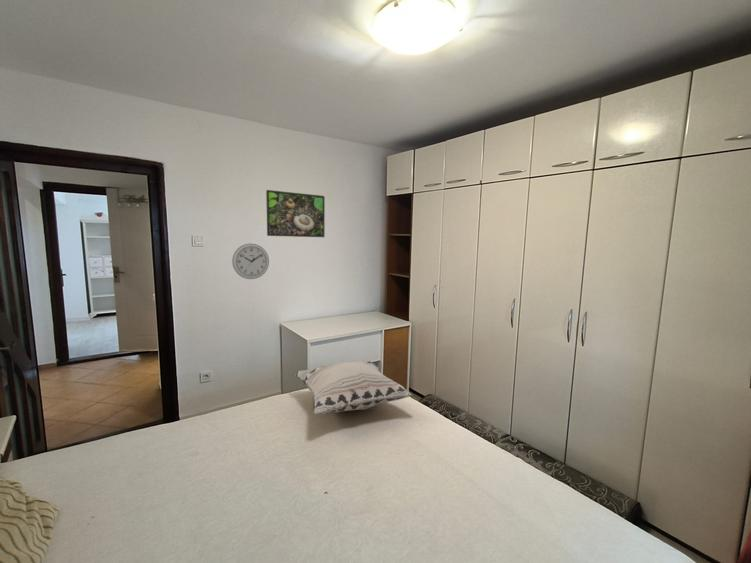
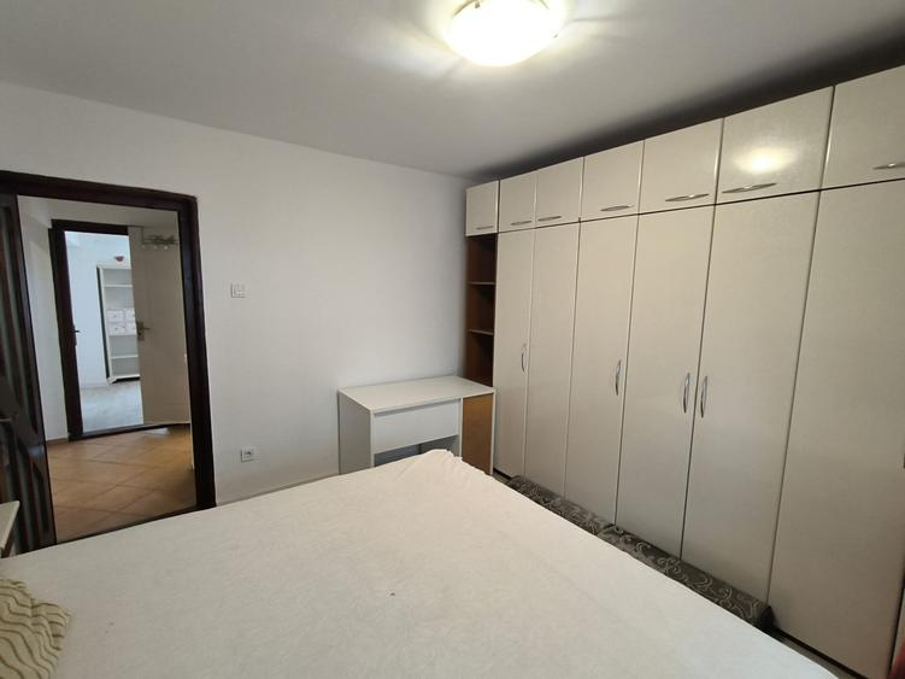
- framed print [265,189,326,238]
- decorative pillow [294,360,414,416]
- wall clock [231,242,270,280]
